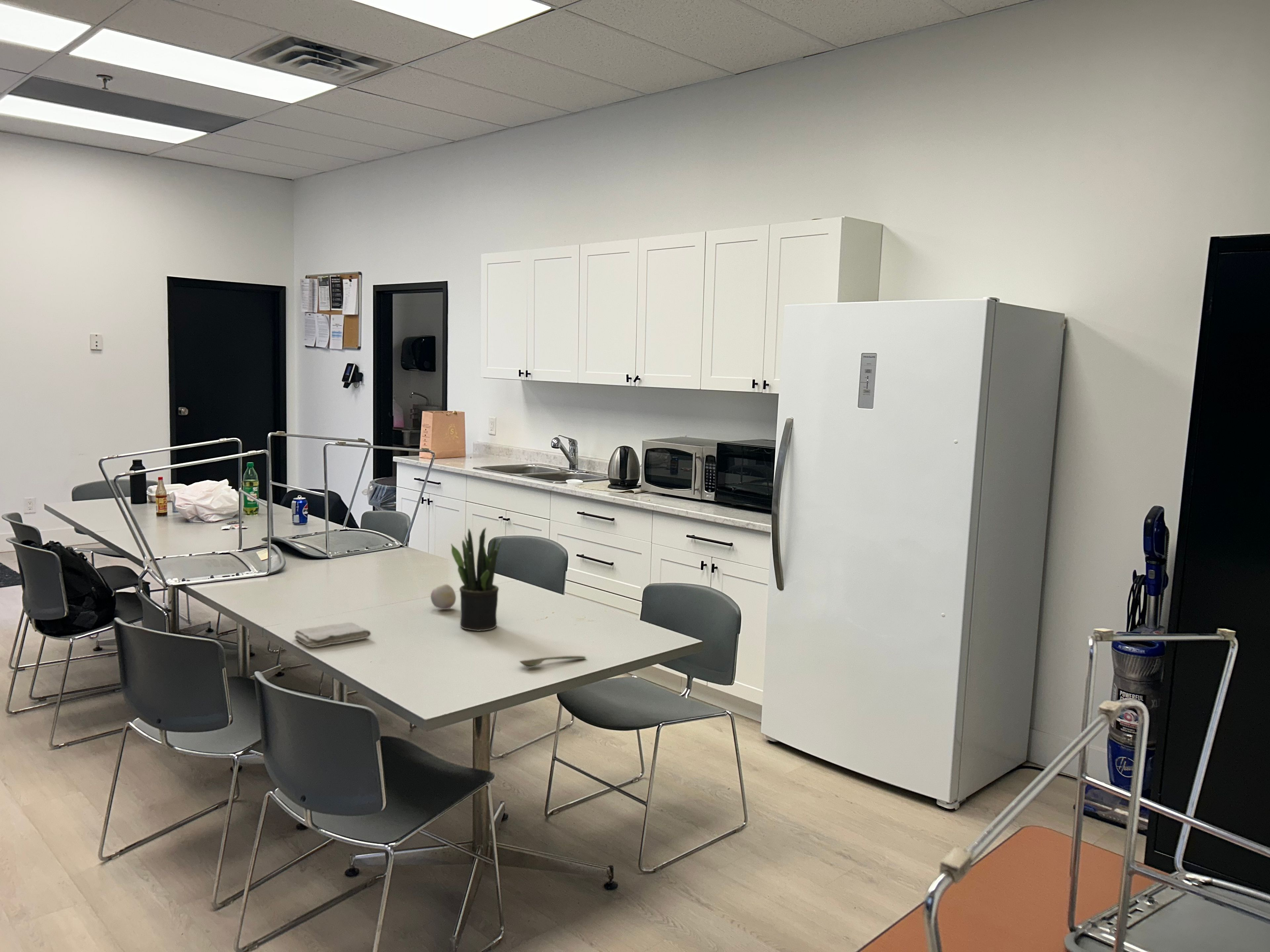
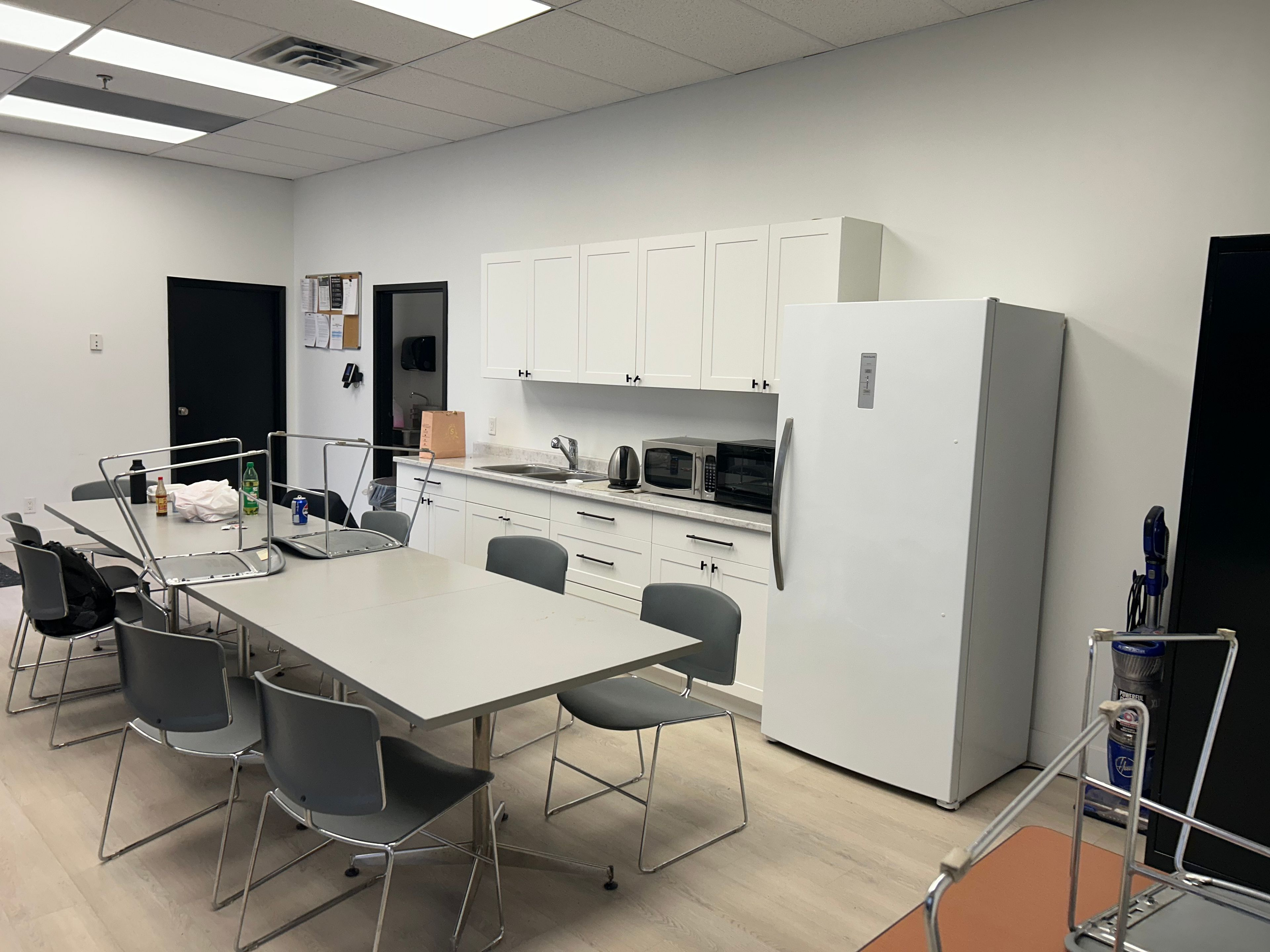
- potted plant [450,527,502,631]
- fruit [430,584,456,610]
- spoon [519,655,586,668]
- washcloth [294,622,371,648]
